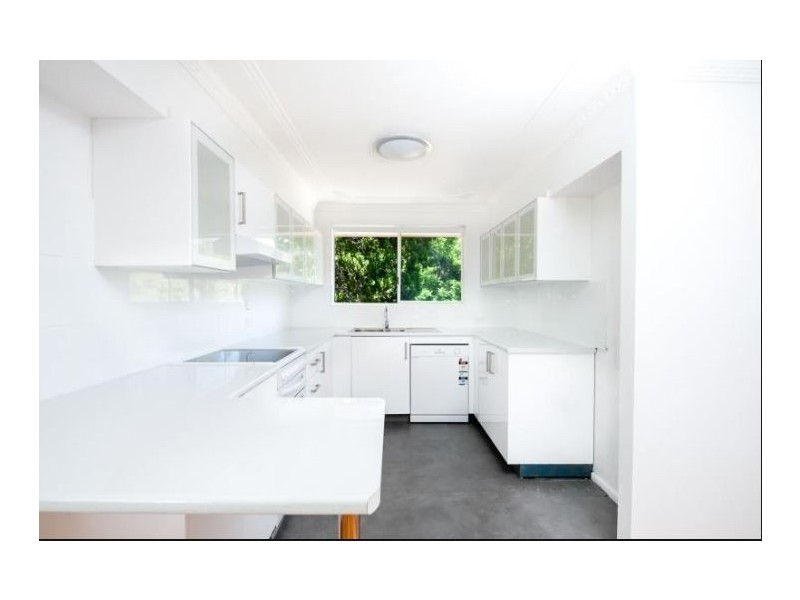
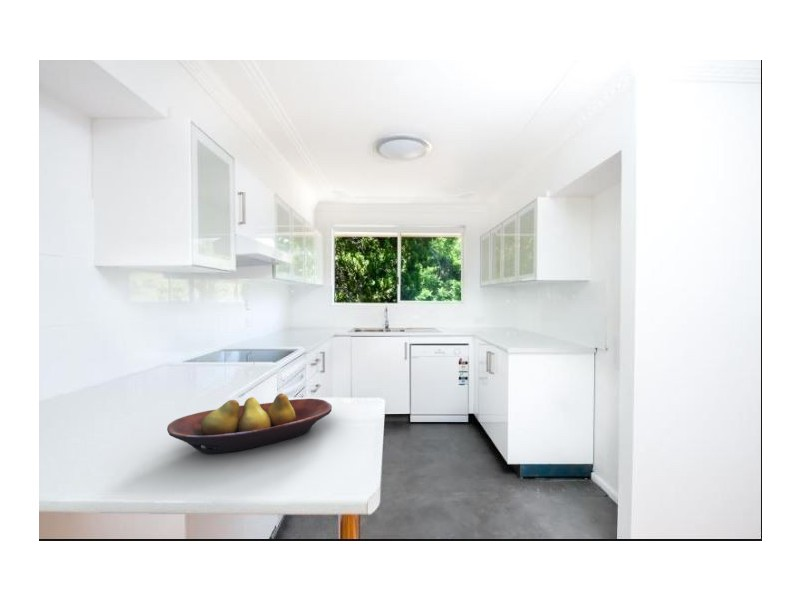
+ fruit bowl [166,393,333,454]
